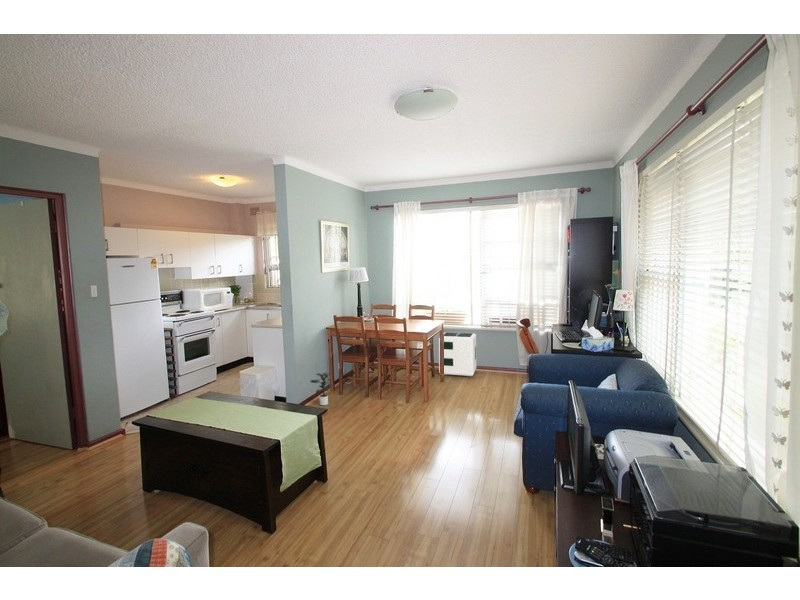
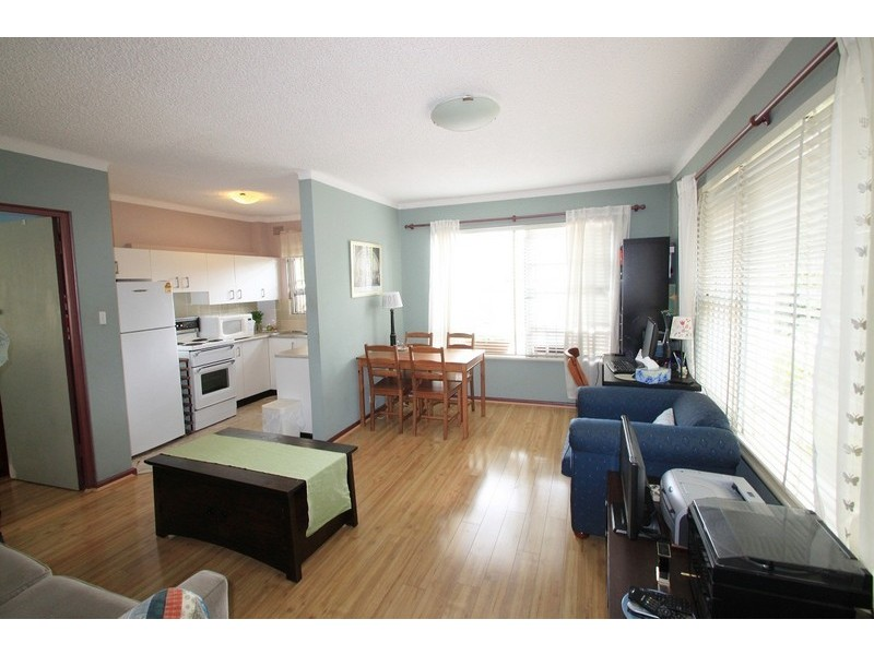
- potted plant [309,371,334,406]
- air purifier [438,332,477,377]
